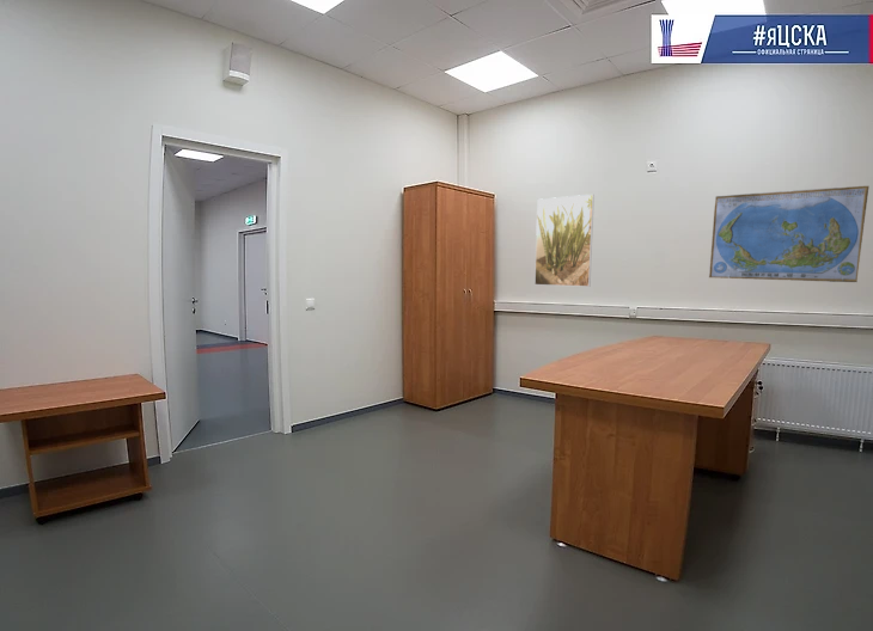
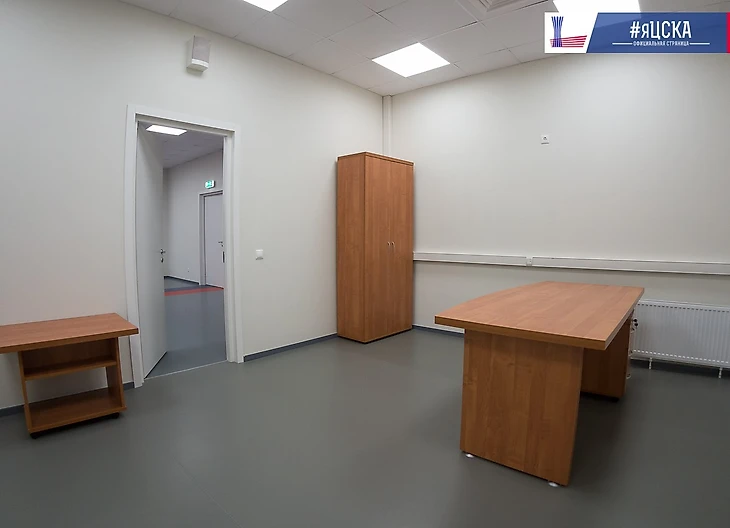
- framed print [533,194,596,288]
- world map [708,185,869,283]
